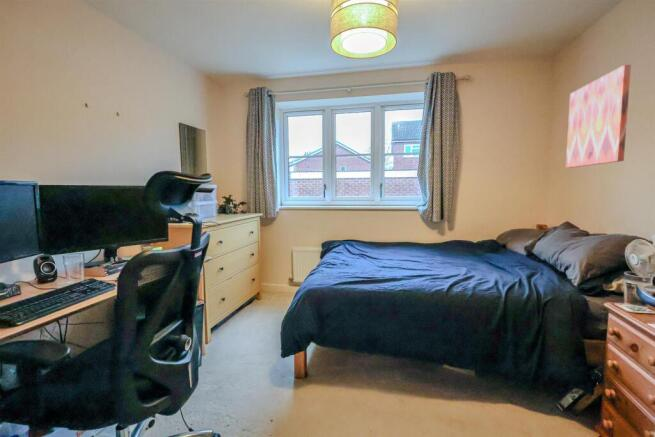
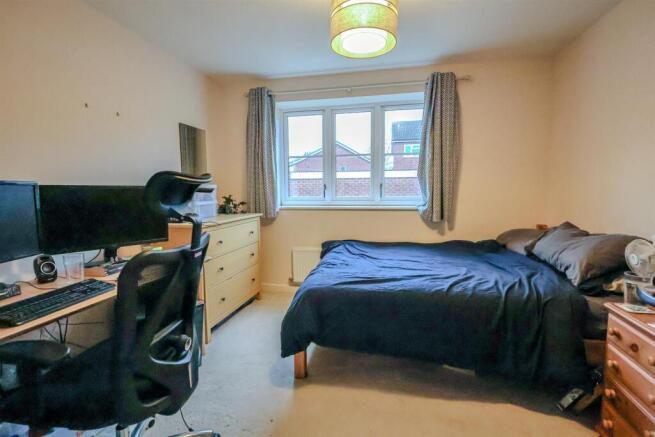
- wall art [565,64,632,169]
